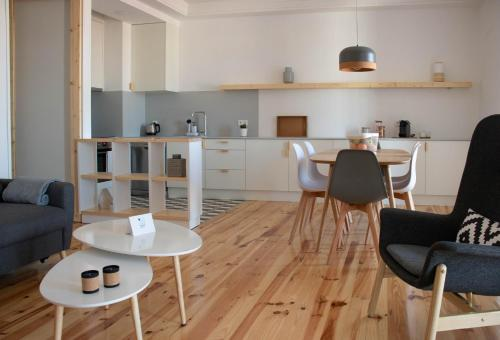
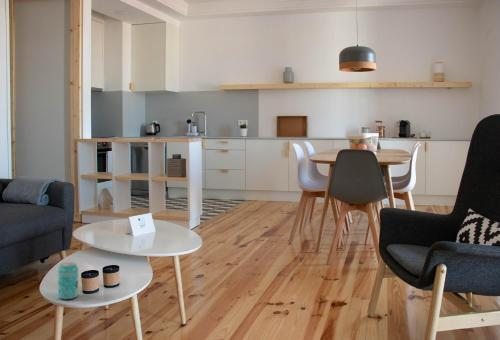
+ beverage can [57,261,79,300]
